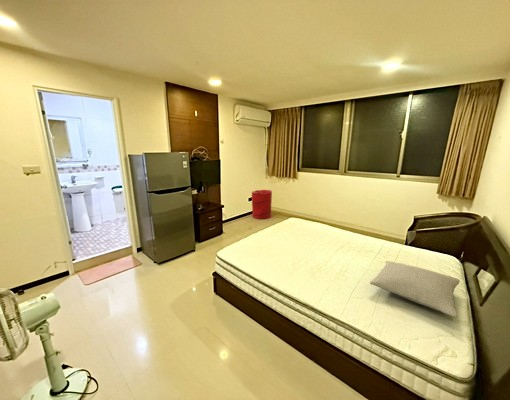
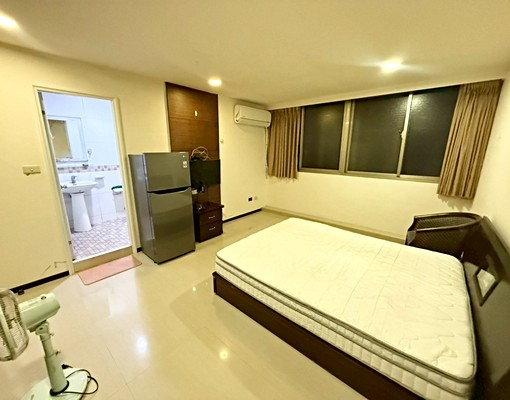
- laundry hamper [251,189,273,220]
- pillow [369,260,461,318]
